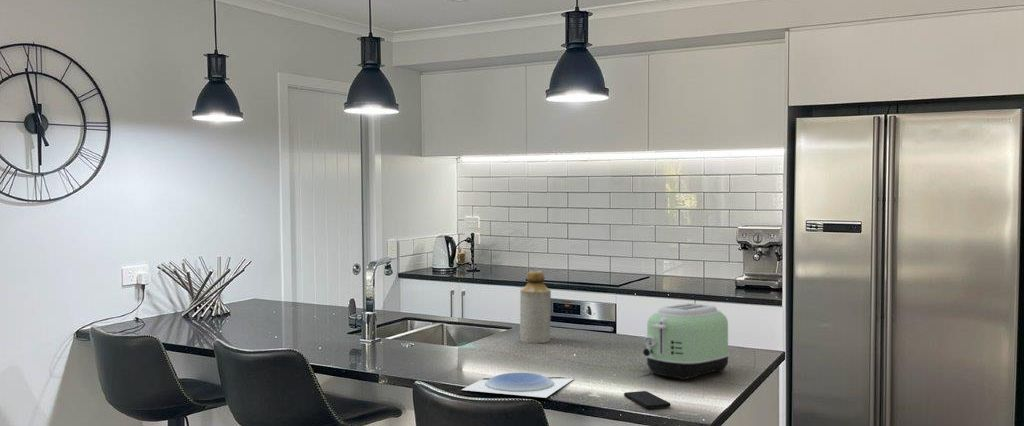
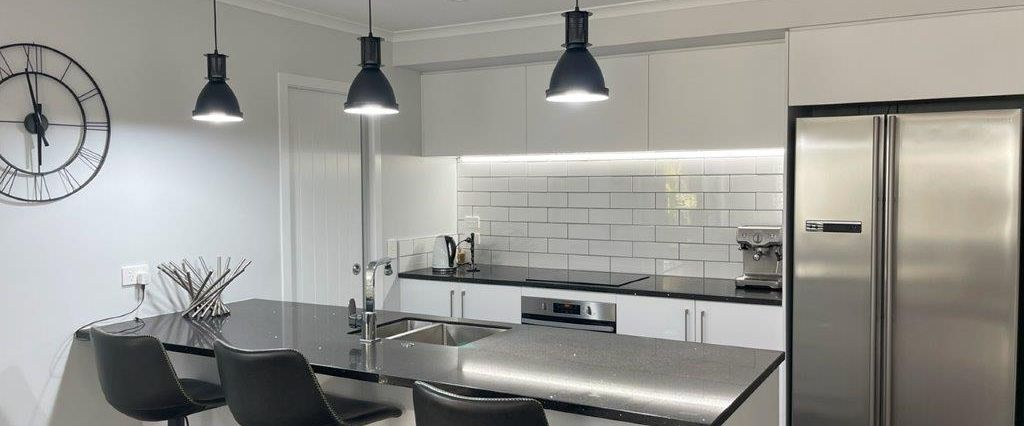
- bowl [461,372,575,399]
- toaster [642,302,731,381]
- bottle [519,270,552,344]
- smartphone [623,390,672,409]
